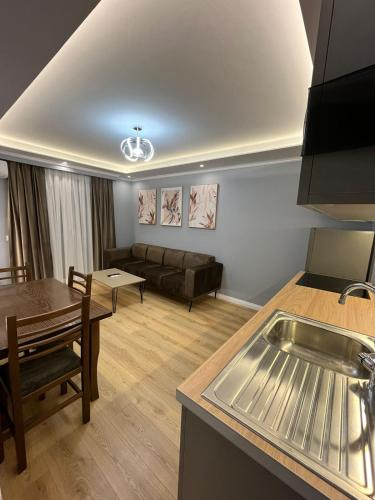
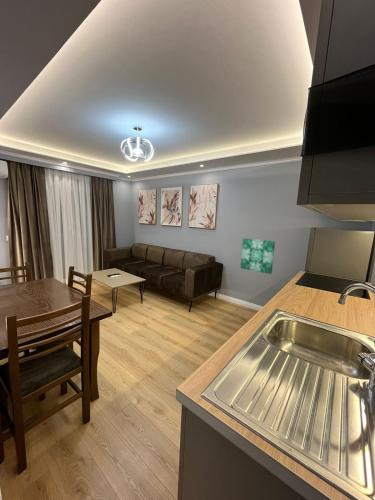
+ wall art [240,237,276,275]
